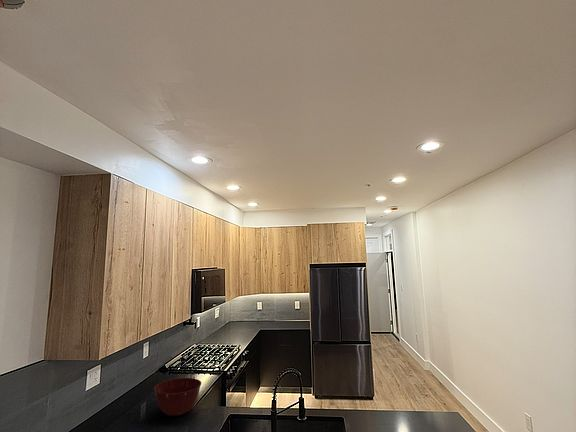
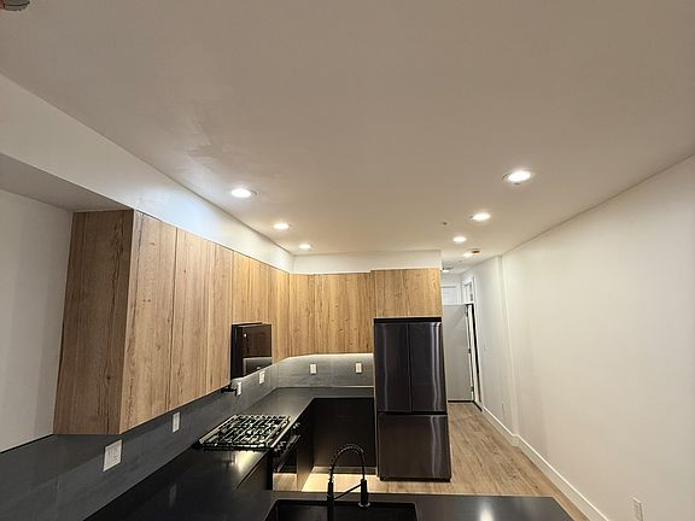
- mixing bowl [153,377,202,417]
